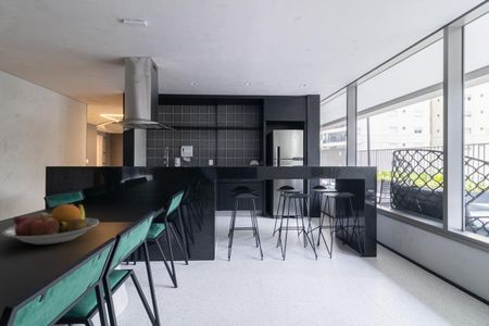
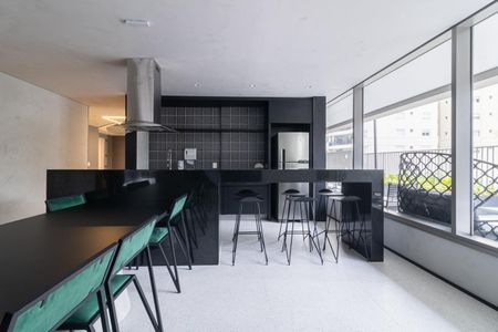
- fruit bowl [1,202,100,246]
